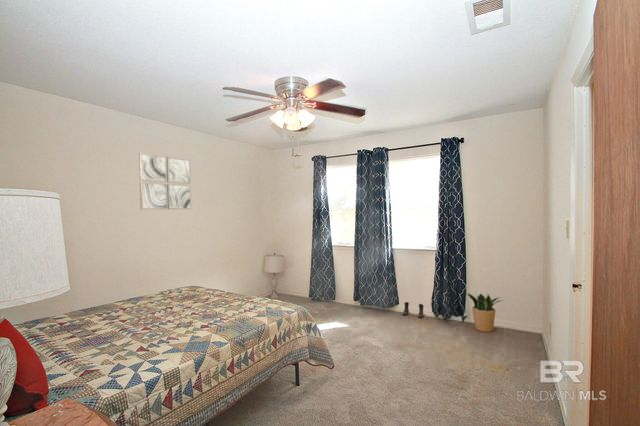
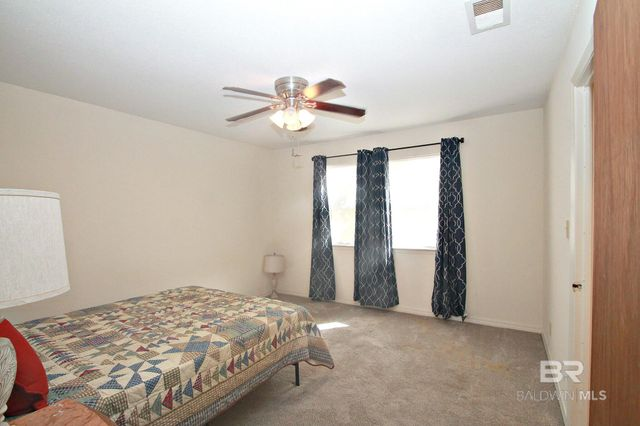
- boots [402,301,424,318]
- wall art [138,152,192,211]
- potted plant [464,292,504,333]
